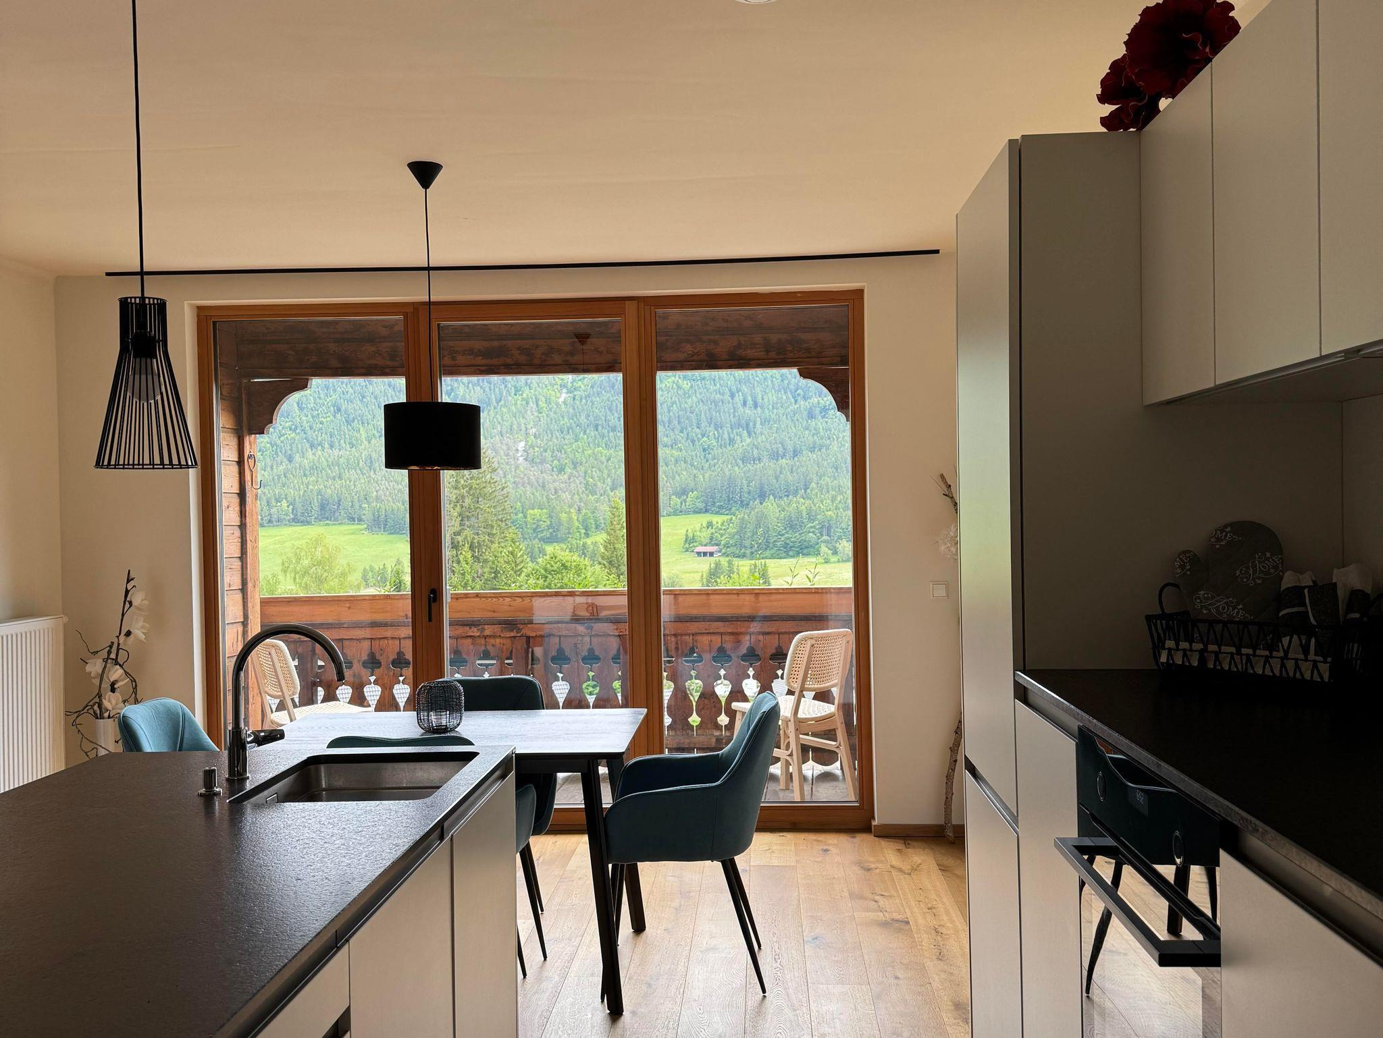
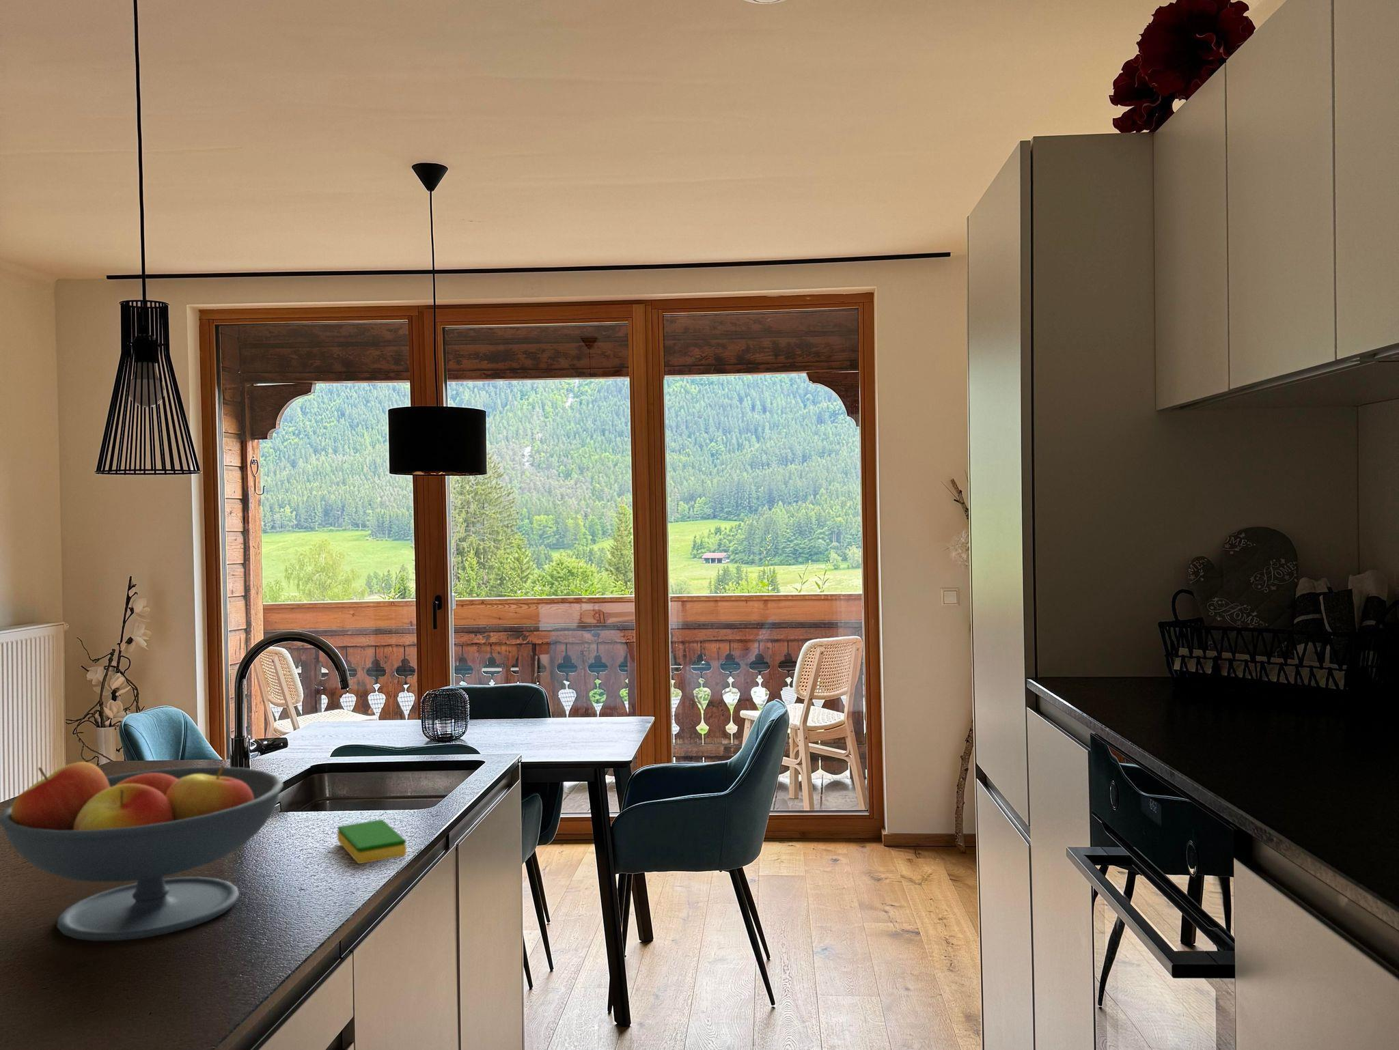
+ dish sponge [337,818,407,865]
+ fruit bowl [0,761,285,942]
